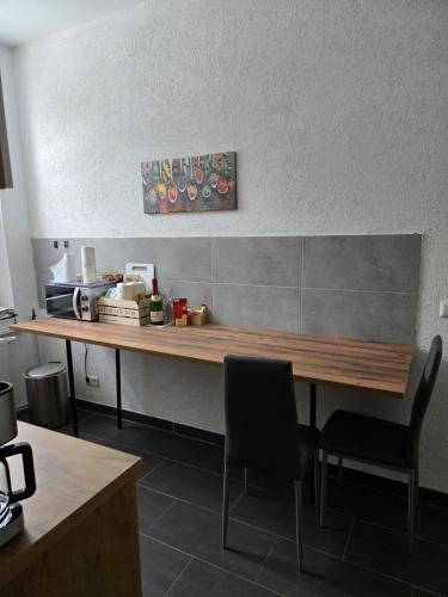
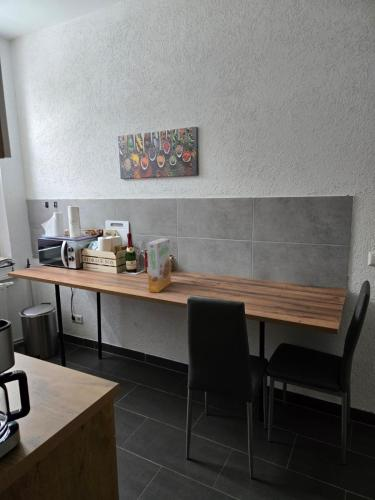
+ cereal box [146,237,172,293]
